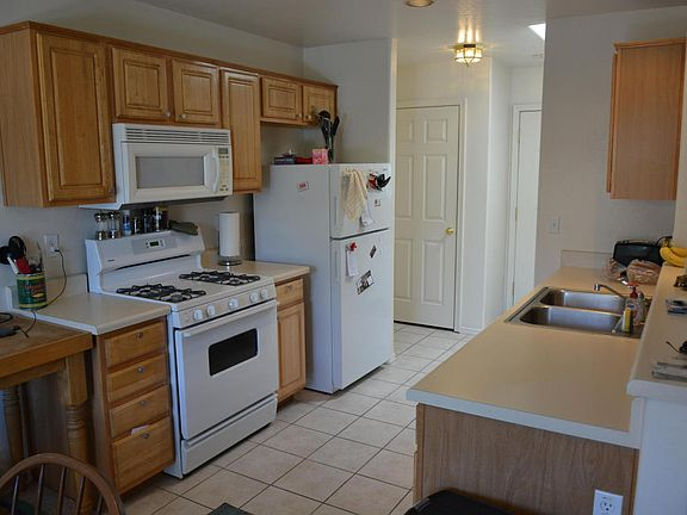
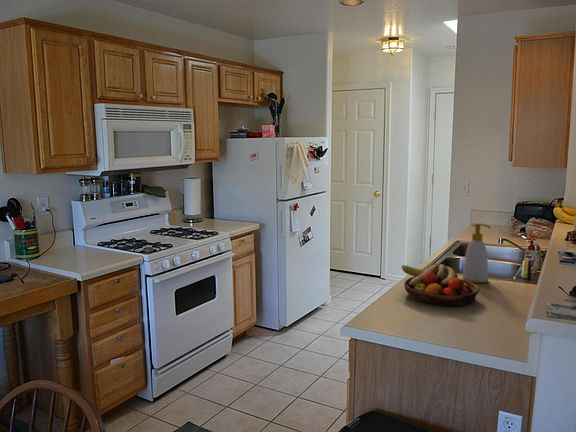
+ fruit bowl [401,262,480,307]
+ soap bottle [461,222,492,284]
